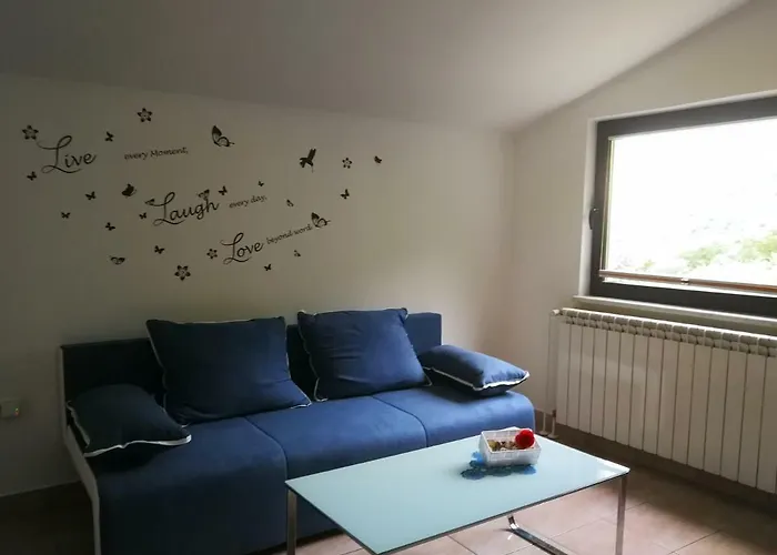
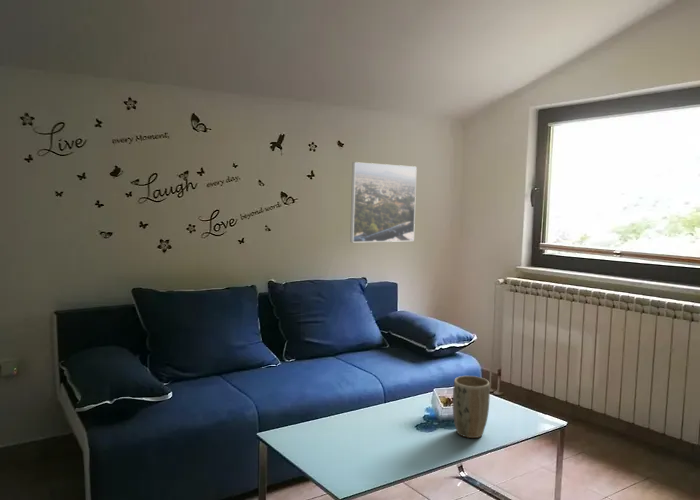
+ plant pot [452,375,491,439]
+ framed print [349,161,418,243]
